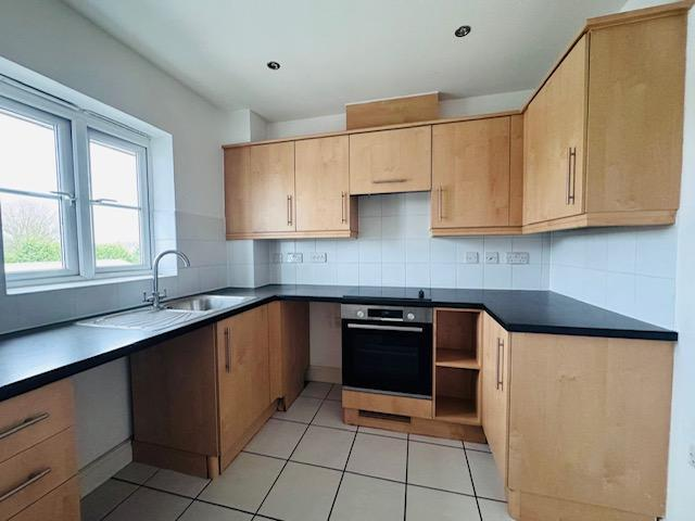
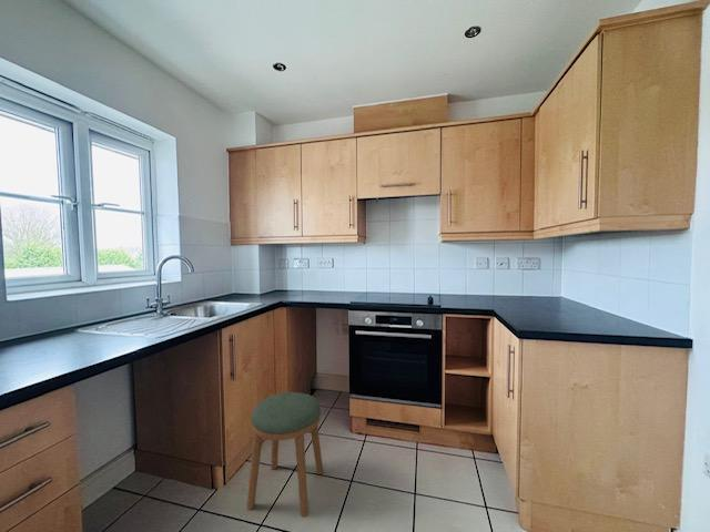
+ stool [246,391,324,519]
